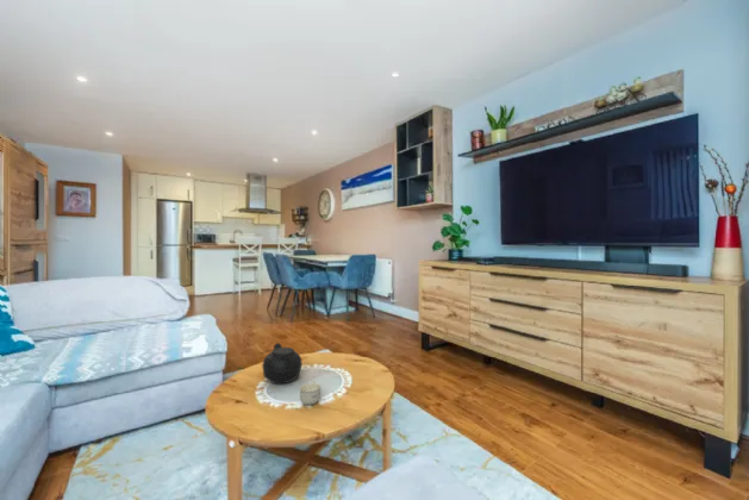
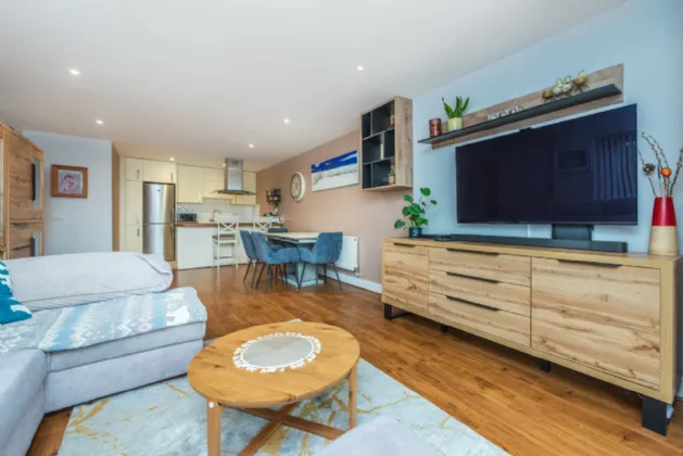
- cup [298,381,322,406]
- teapot [258,342,304,385]
